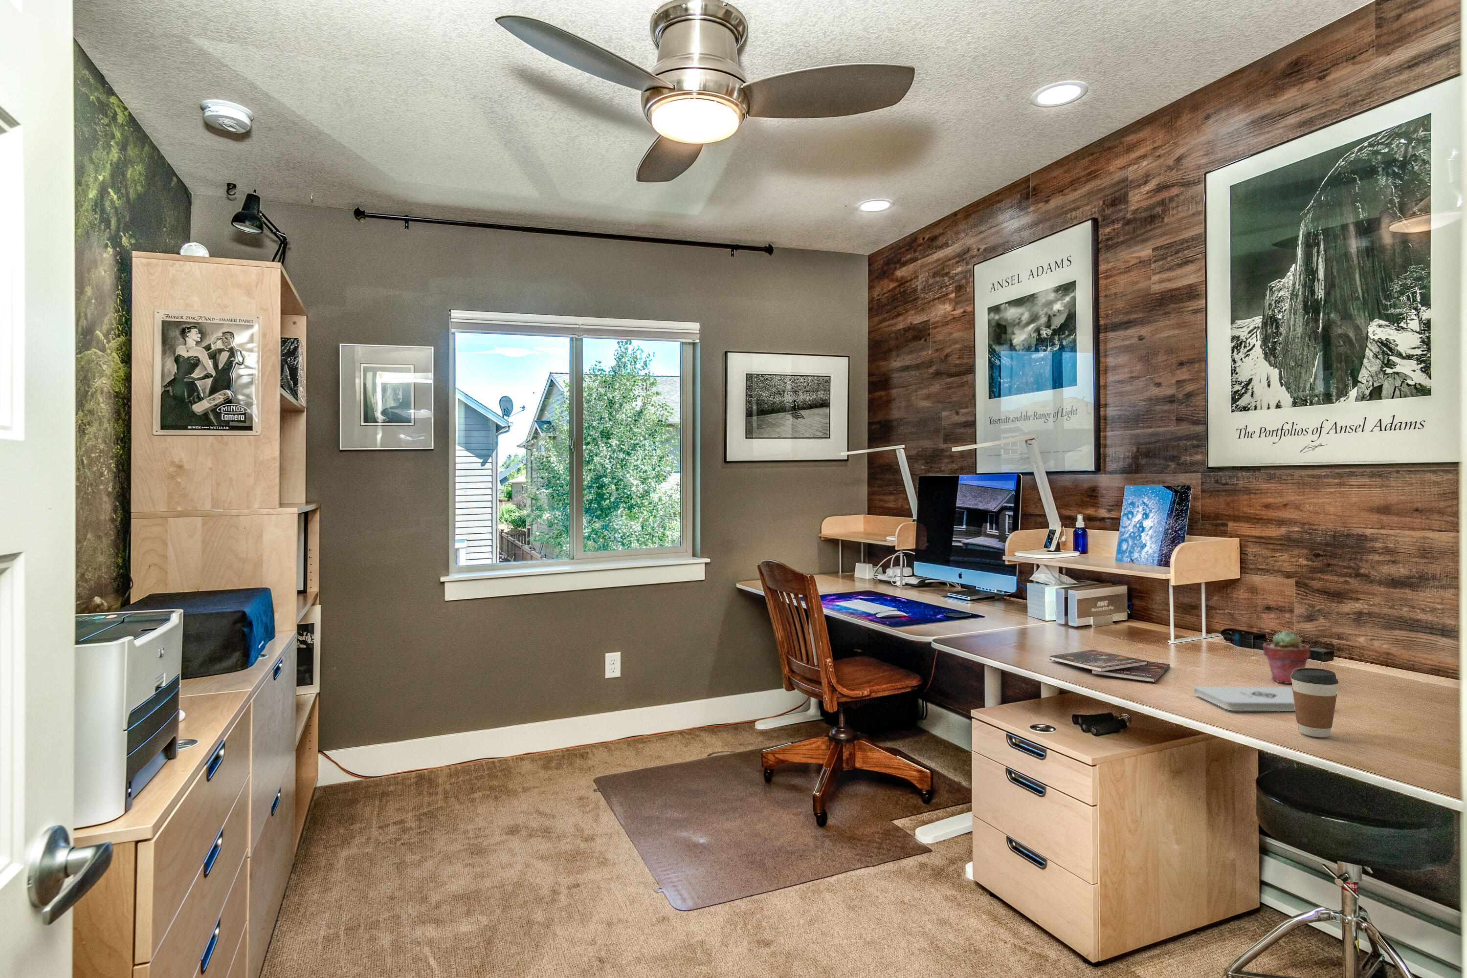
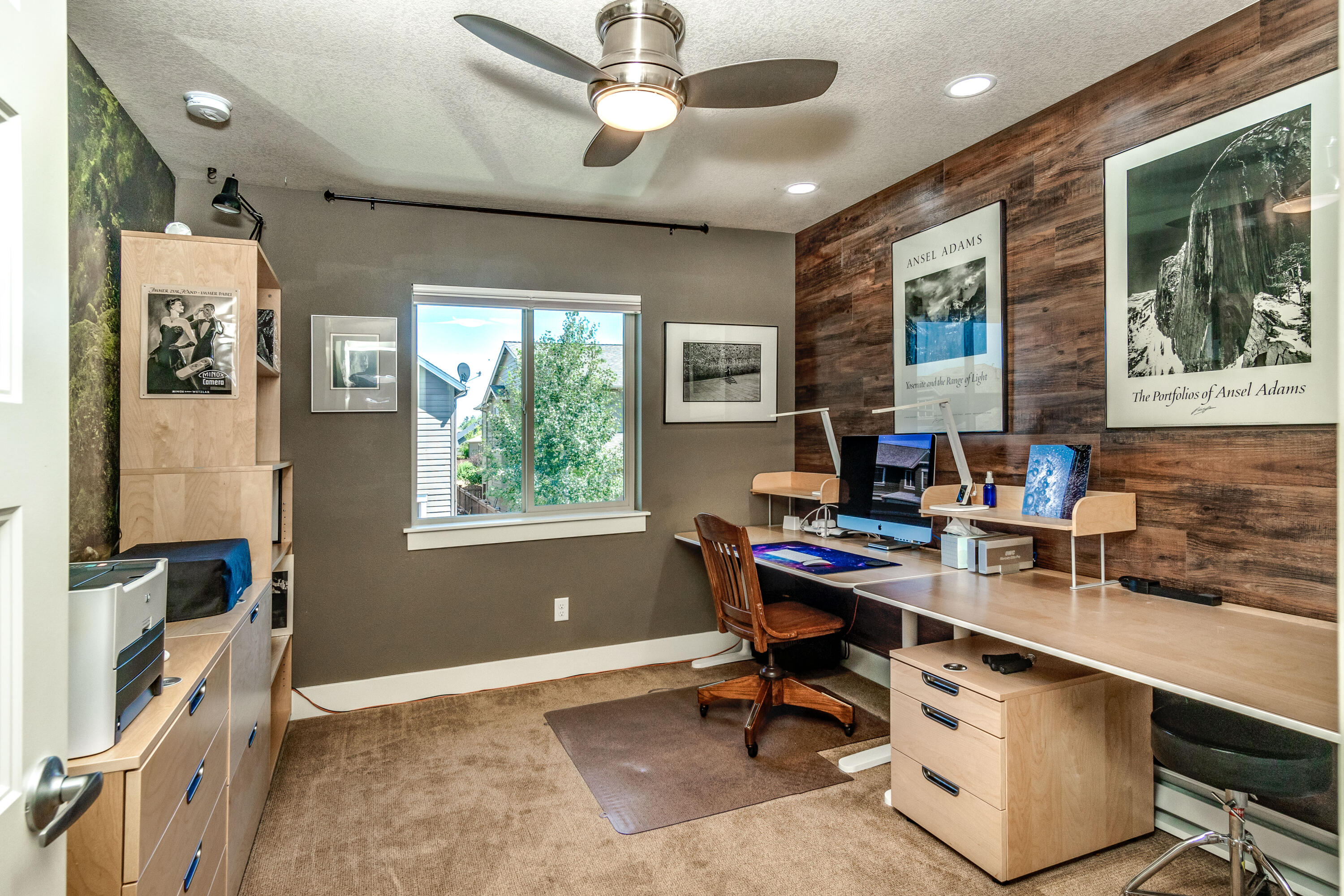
- booklet [1049,649,1170,683]
- potted succulent [1262,630,1311,683]
- notepad [1194,687,1296,712]
- coffee cup [1290,668,1339,738]
